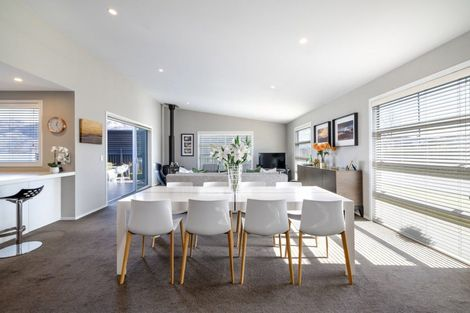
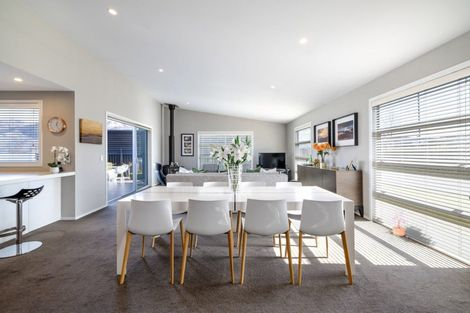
+ potted plant [385,210,409,238]
